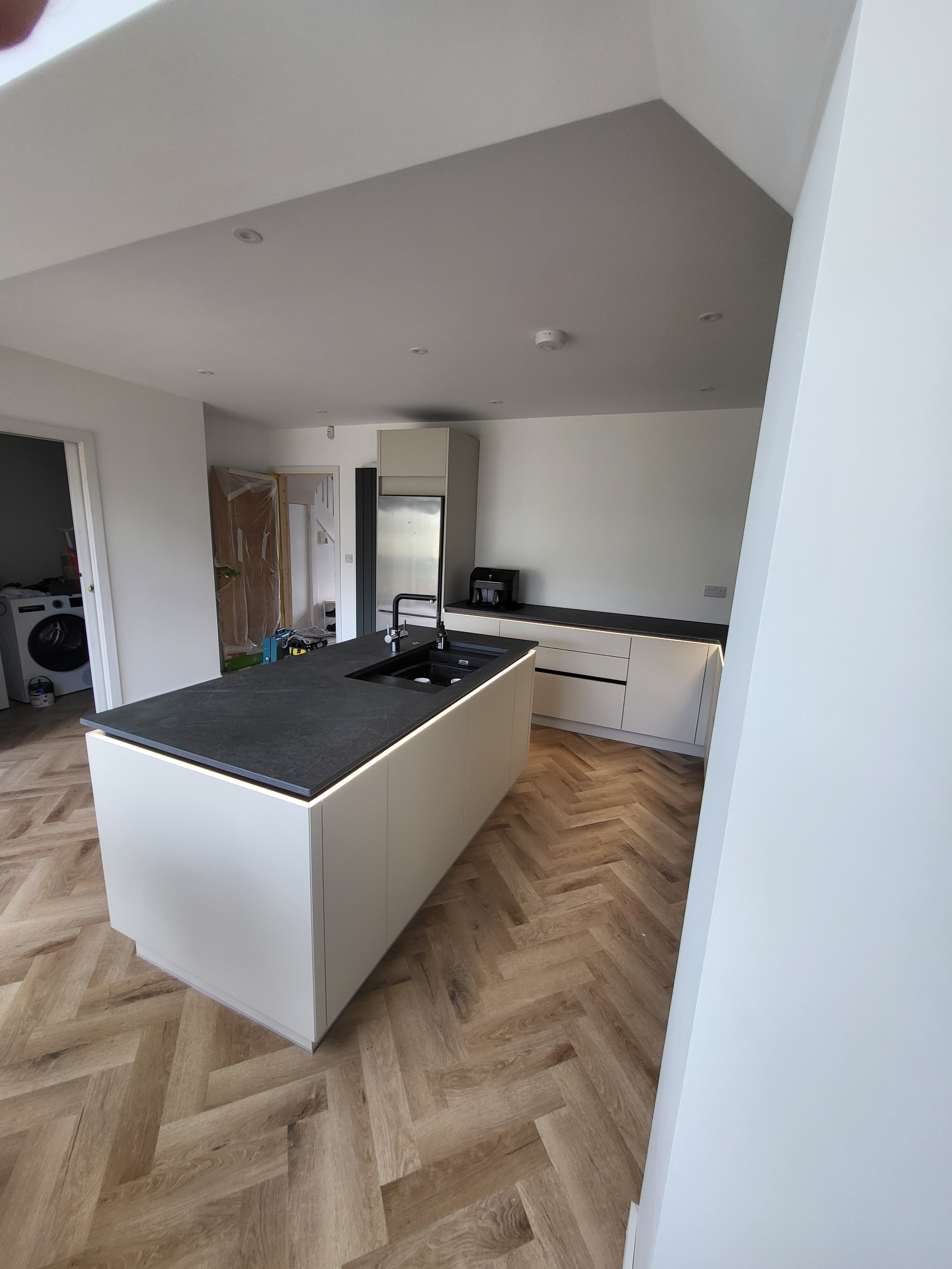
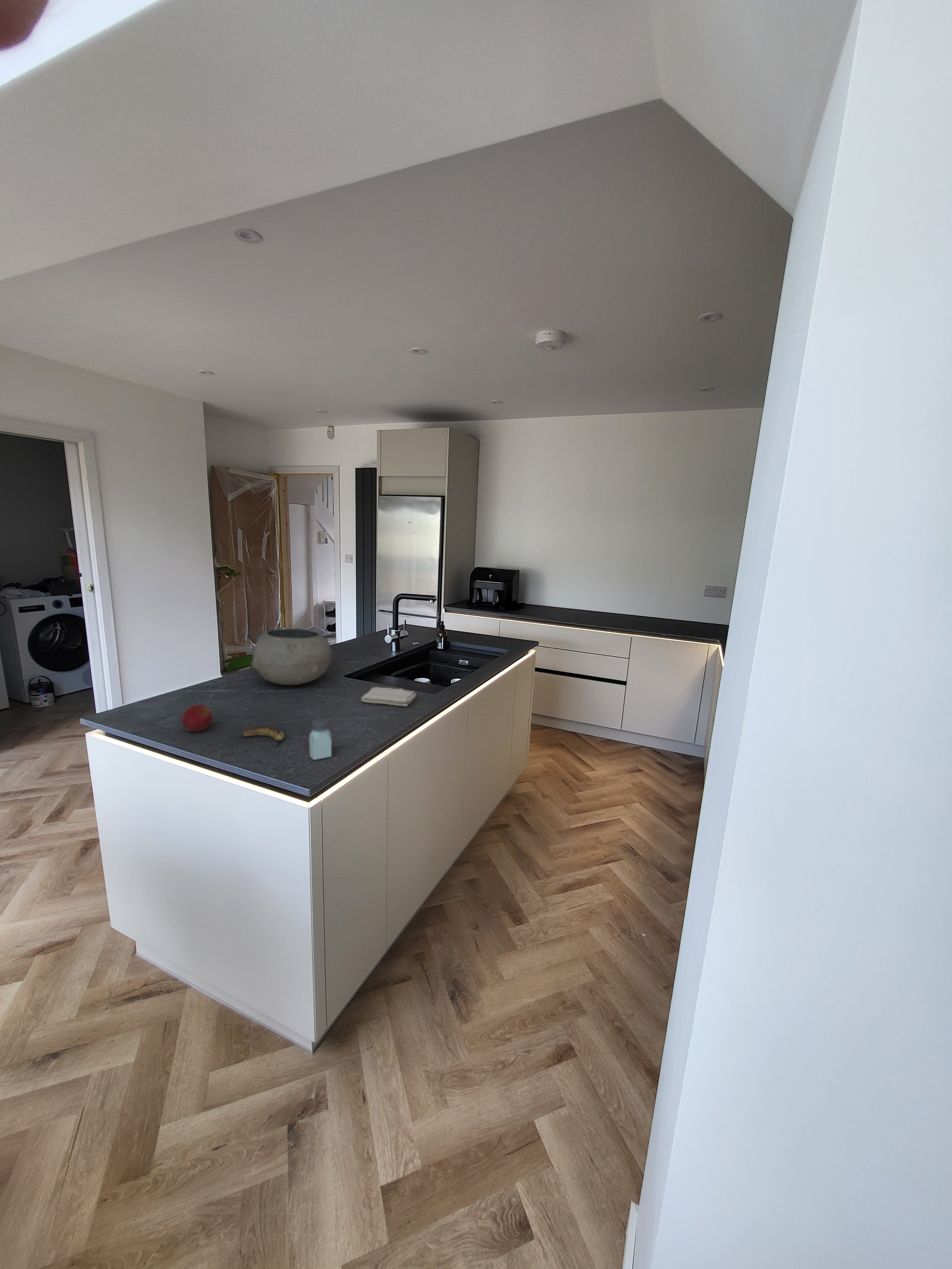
+ saltshaker [309,718,332,760]
+ bowl [251,627,332,686]
+ washcloth [361,687,417,707]
+ apple [182,704,213,732]
+ banana [241,726,285,746]
